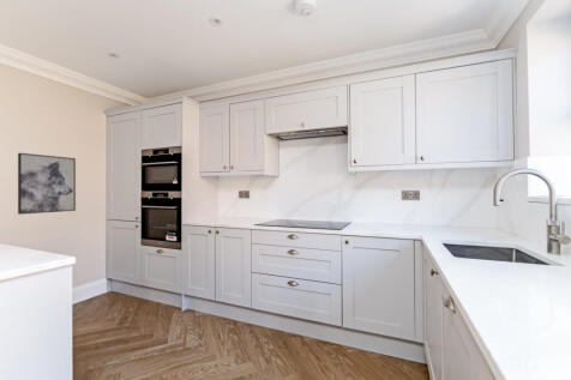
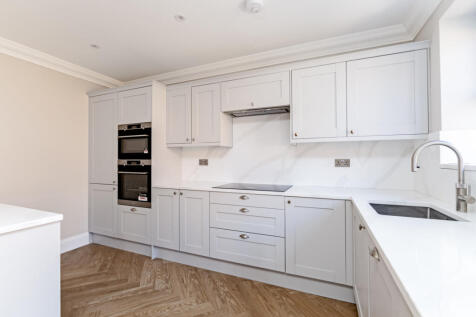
- wall art [17,152,77,216]
